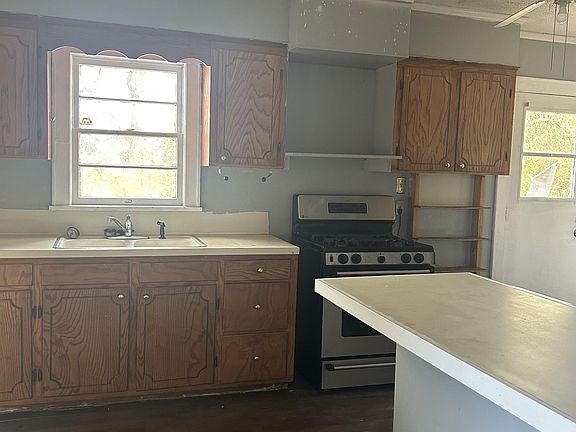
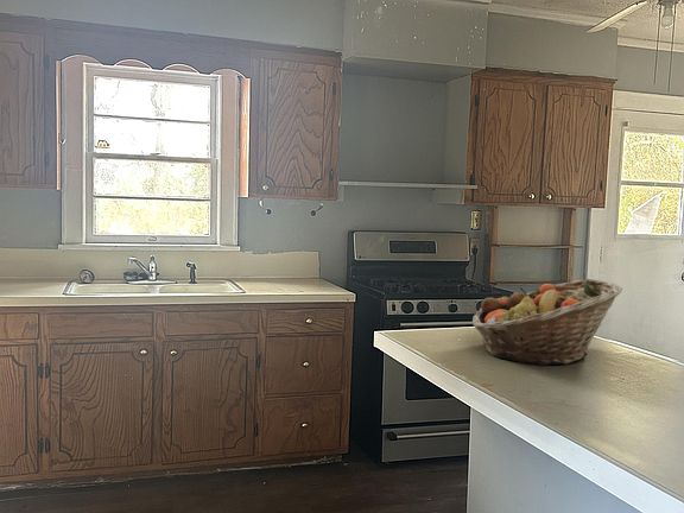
+ fruit basket [471,278,623,367]
